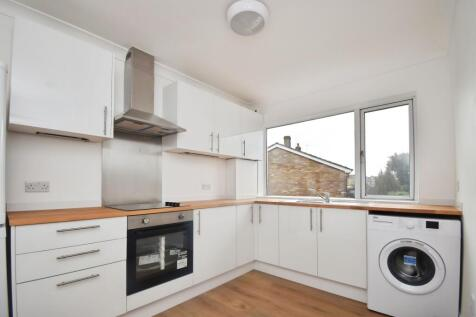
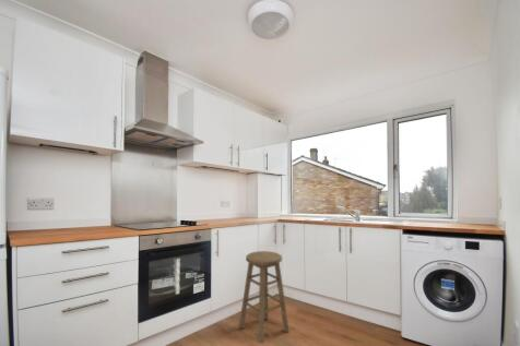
+ bar stool [238,250,291,344]
